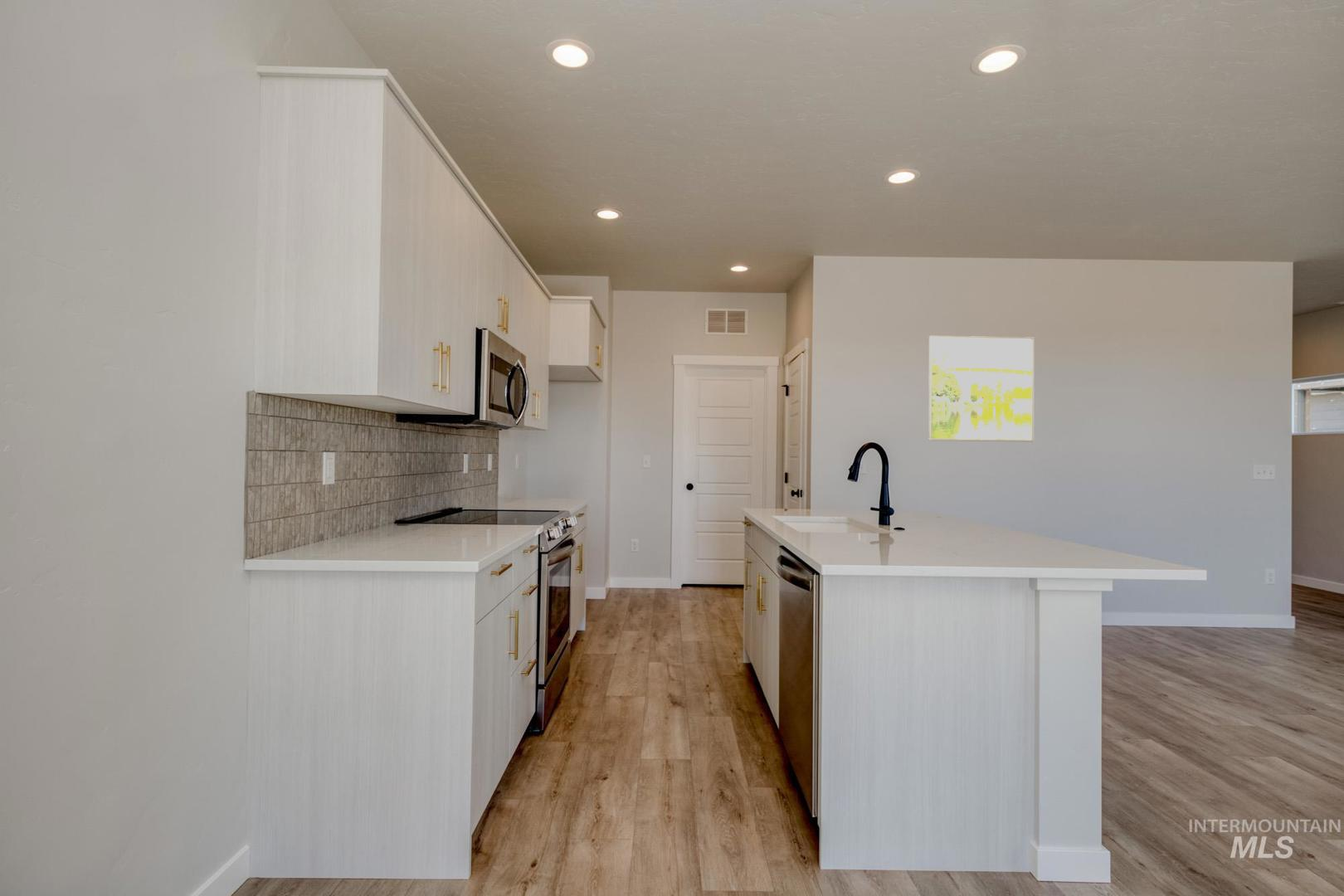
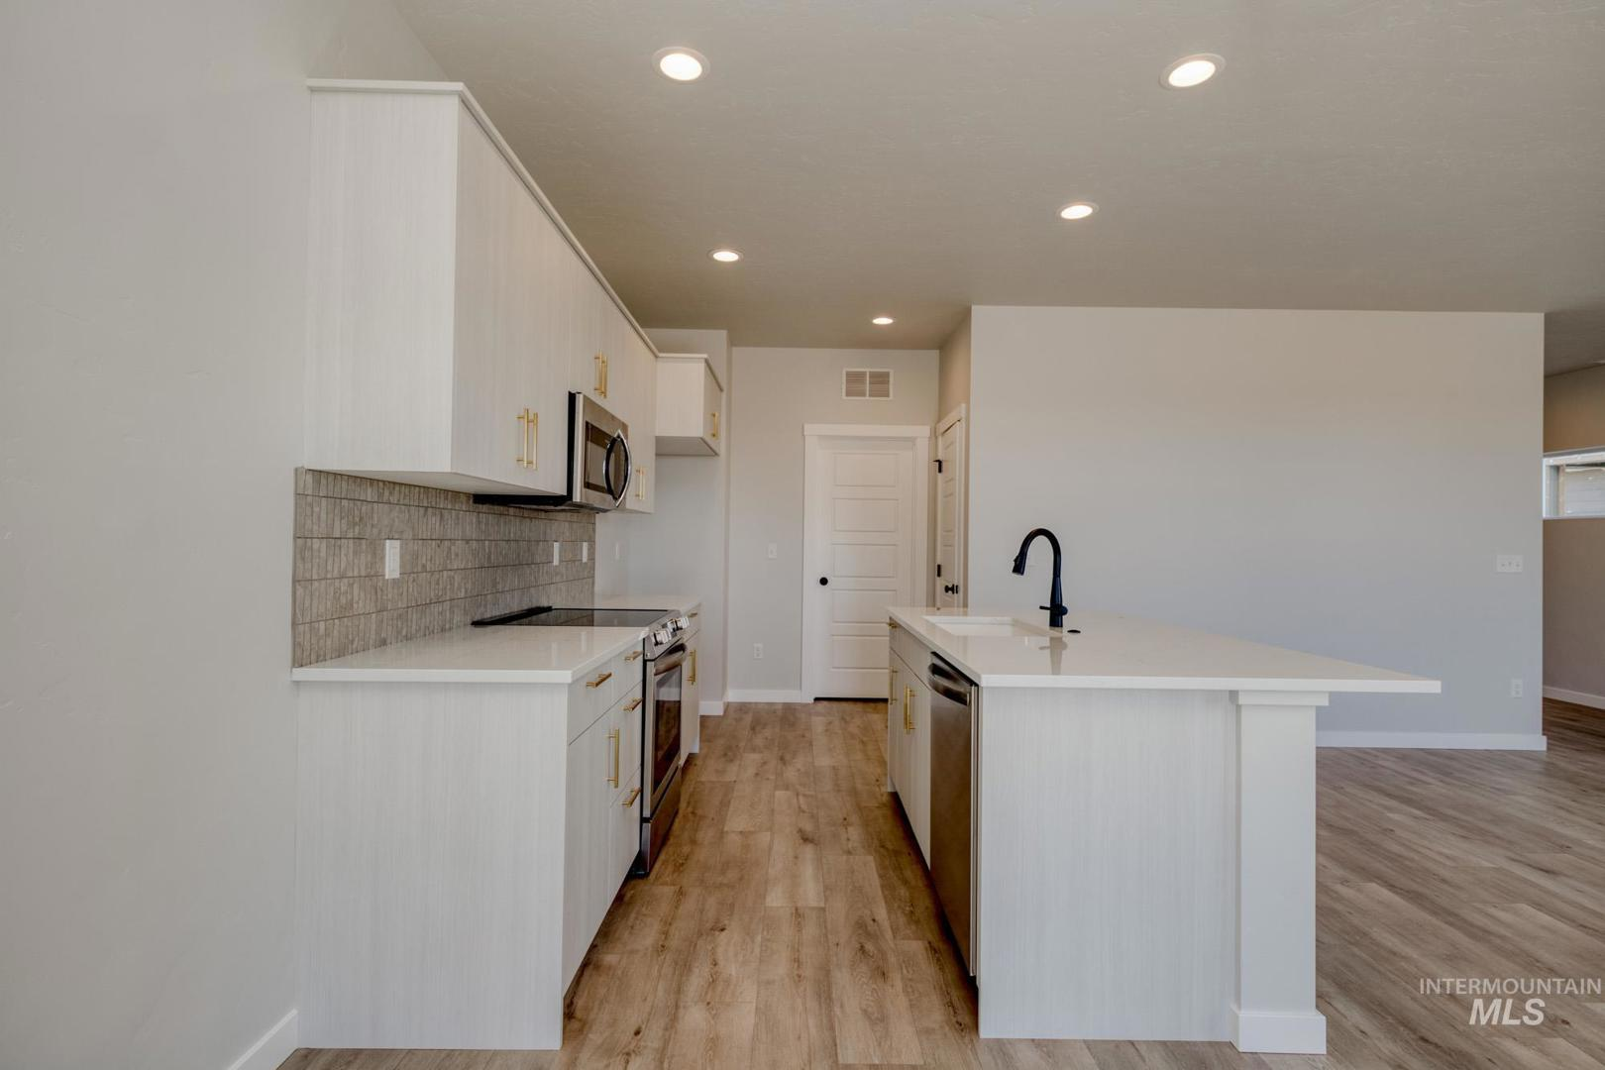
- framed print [928,335,1035,442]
